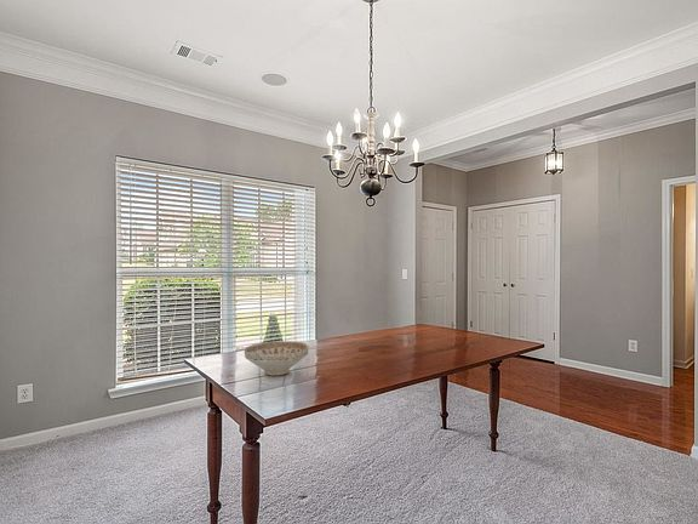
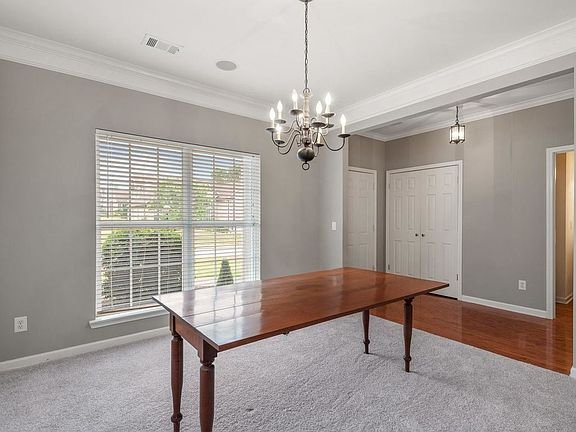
- decorative bowl [244,340,310,377]
